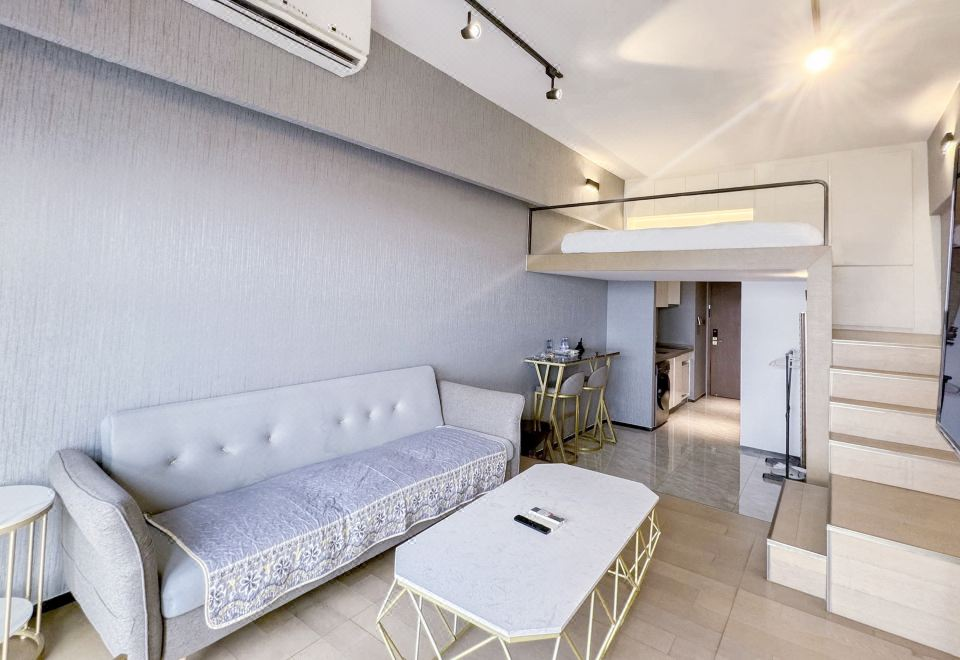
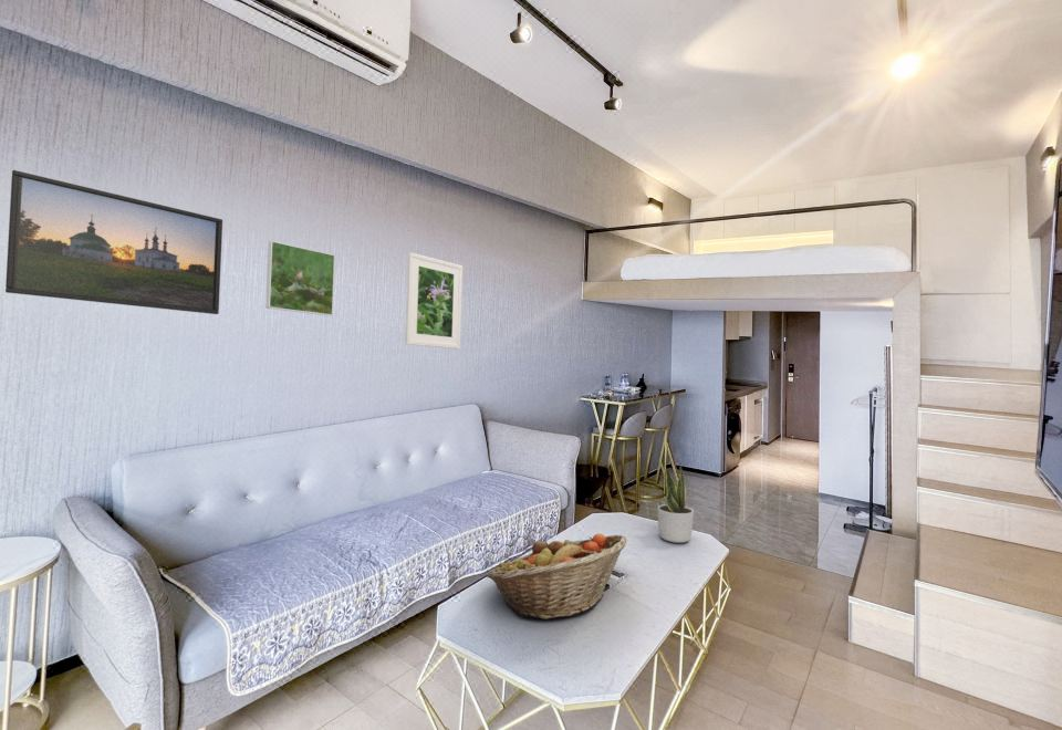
+ potted plant [656,459,695,544]
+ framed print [404,251,464,350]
+ fruit basket [486,533,628,620]
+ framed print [4,169,223,315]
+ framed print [264,240,336,316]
